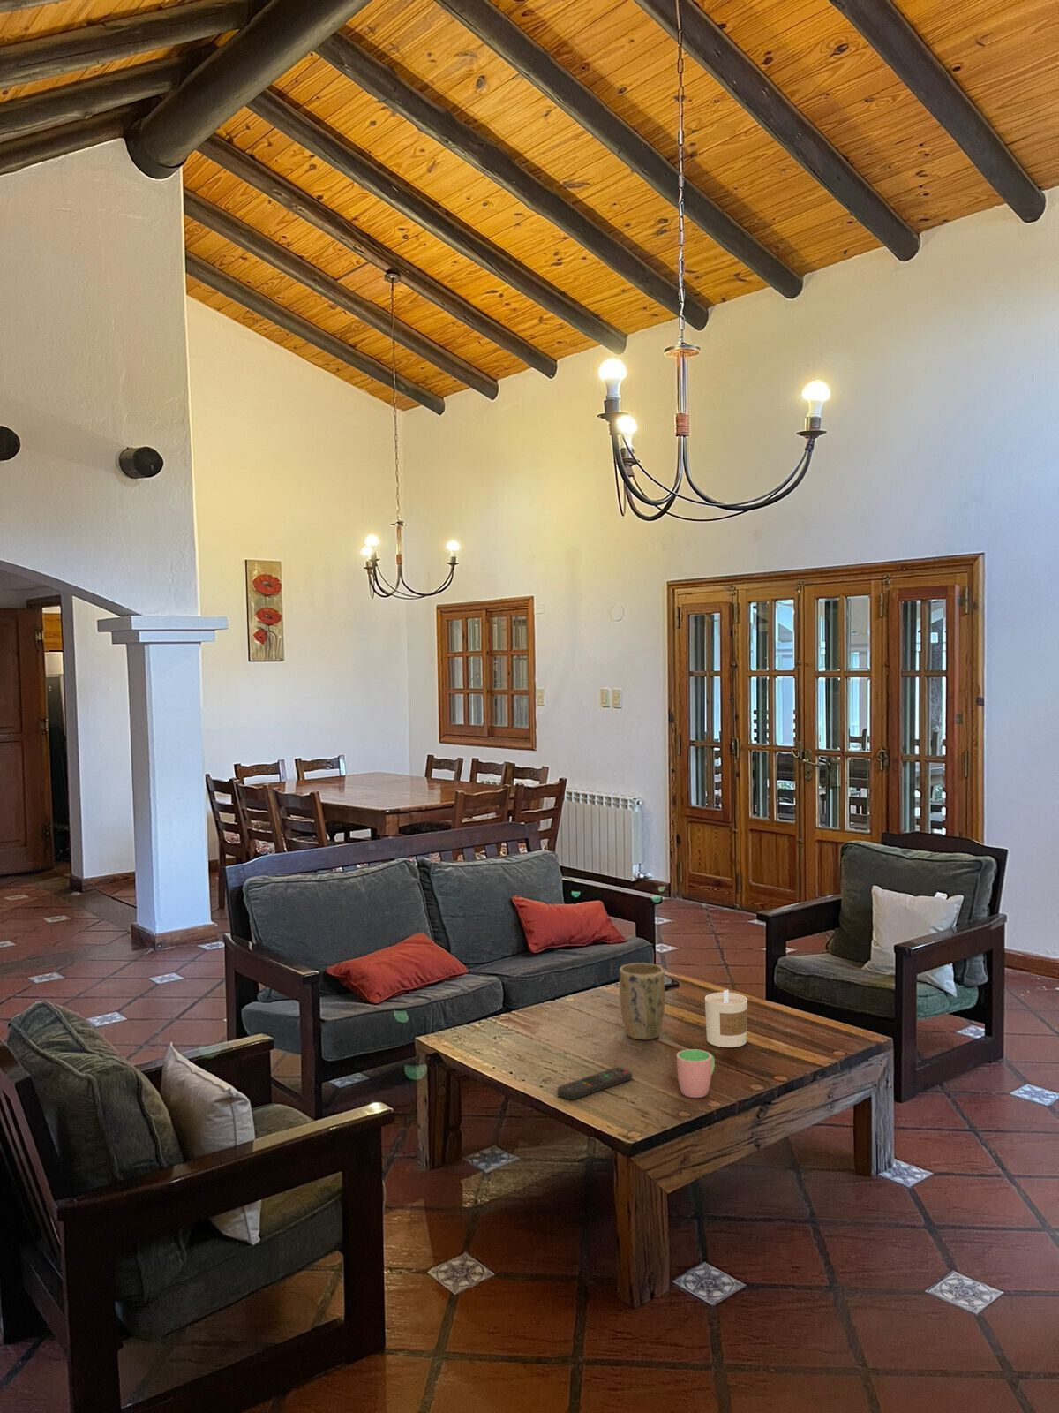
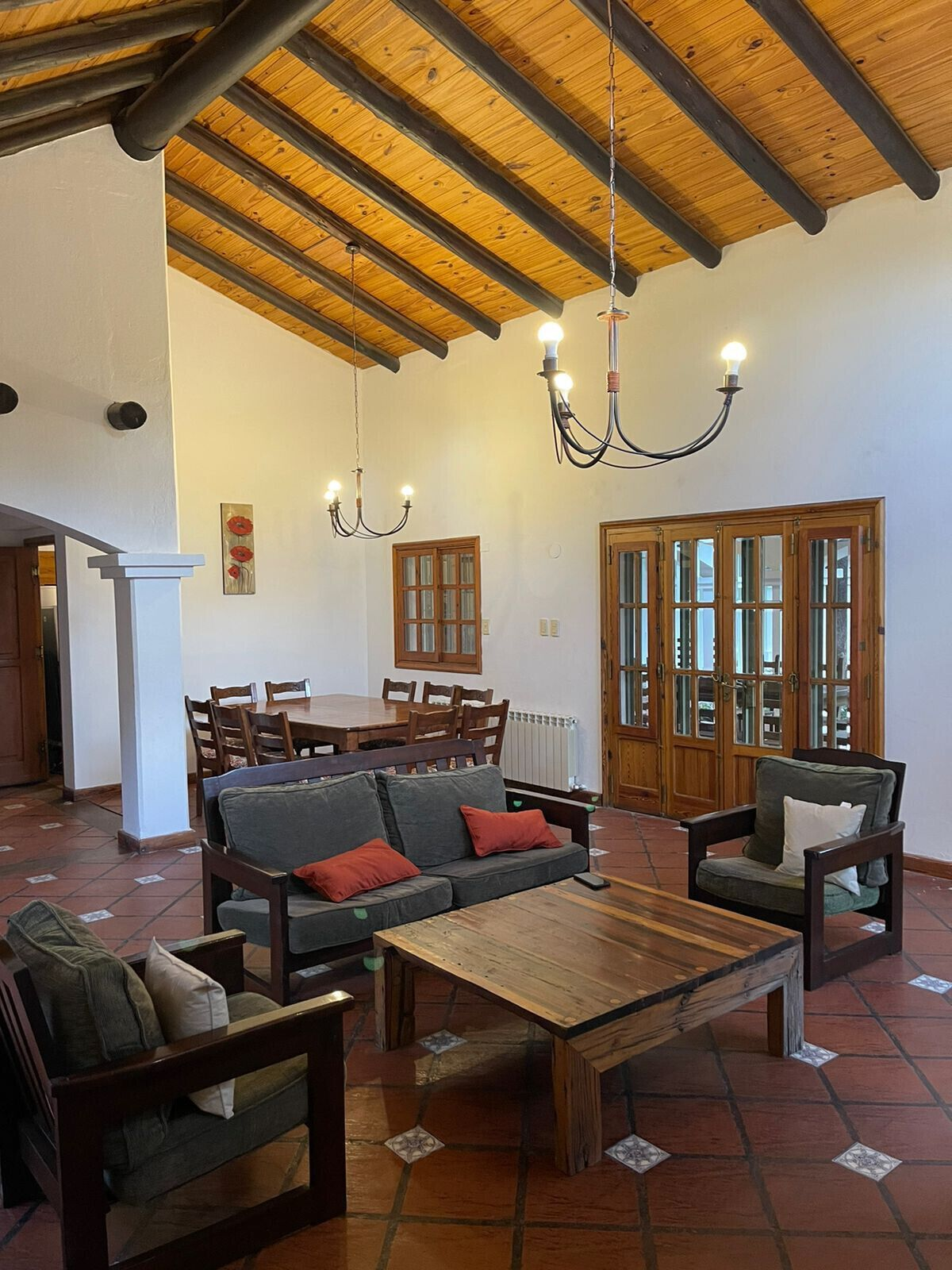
- candle [704,989,749,1048]
- plant pot [618,961,665,1040]
- remote control [557,1067,633,1100]
- cup [676,1048,715,1098]
